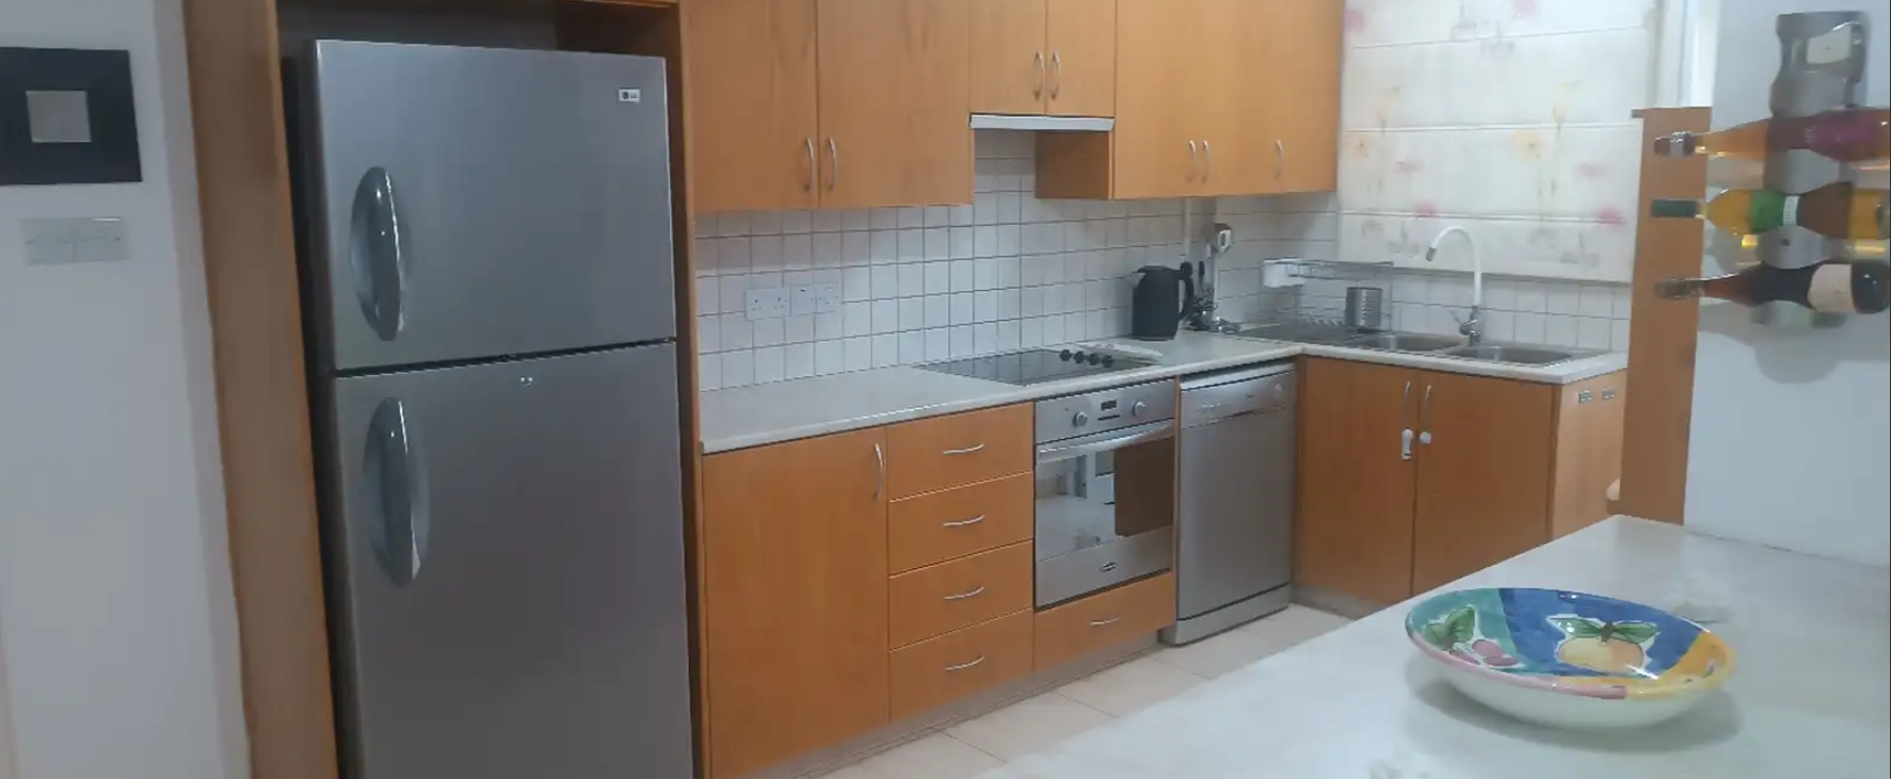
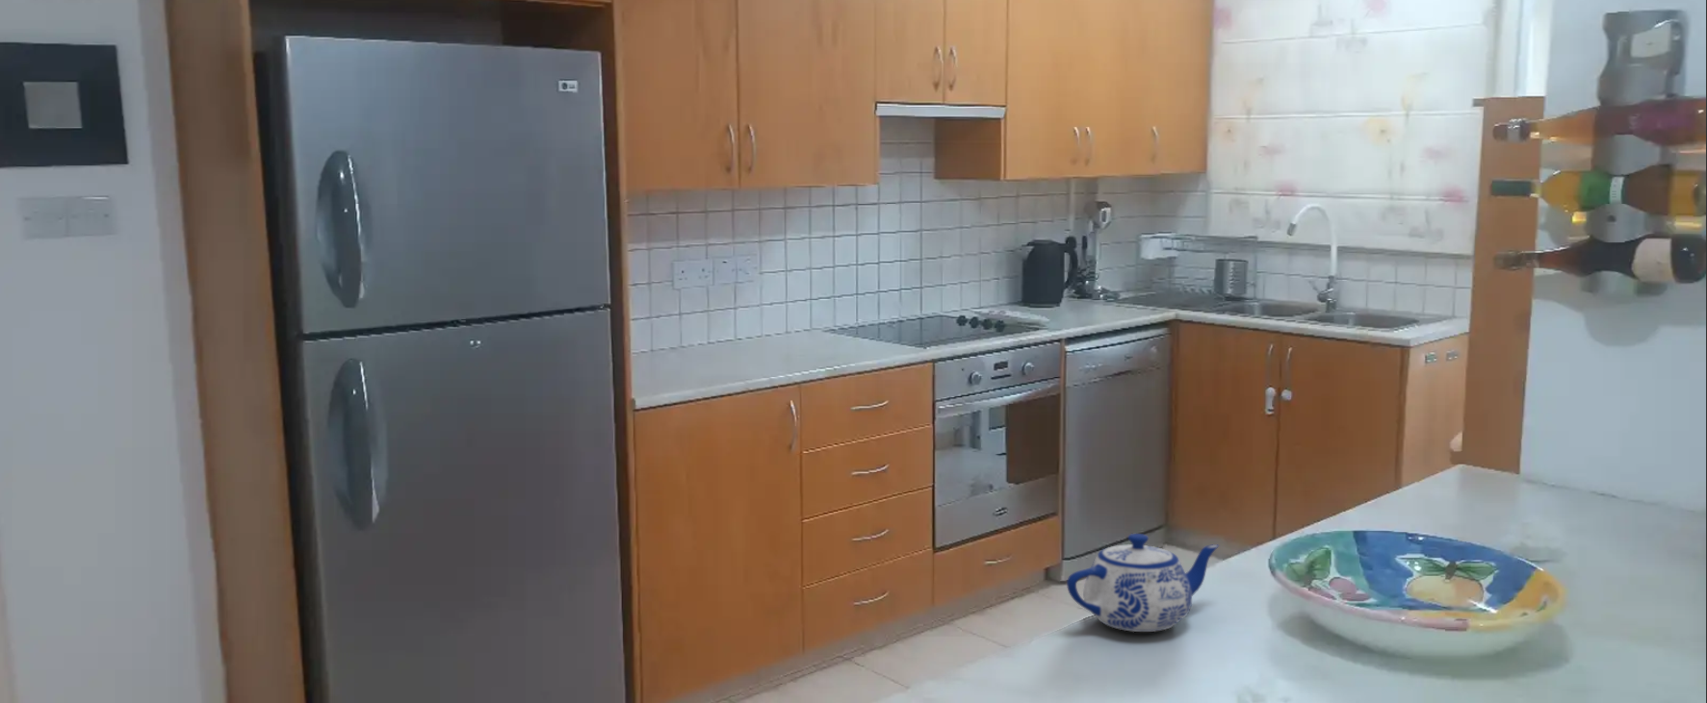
+ teapot [1066,533,1220,632]
